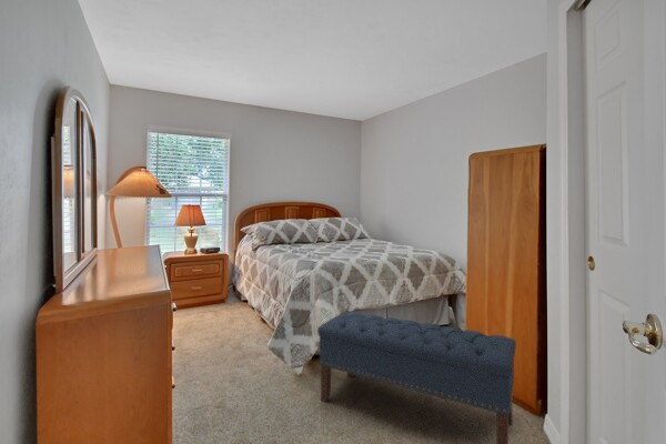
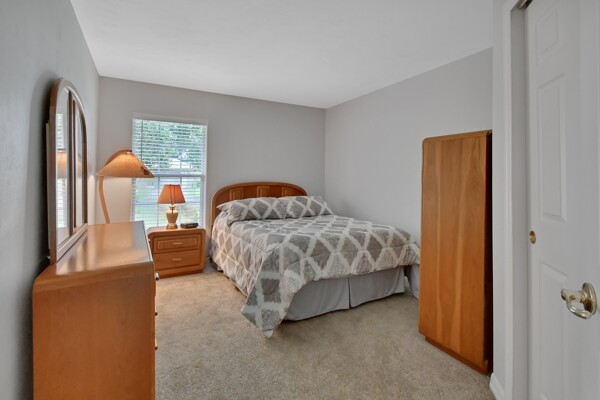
- bench [316,311,517,444]
